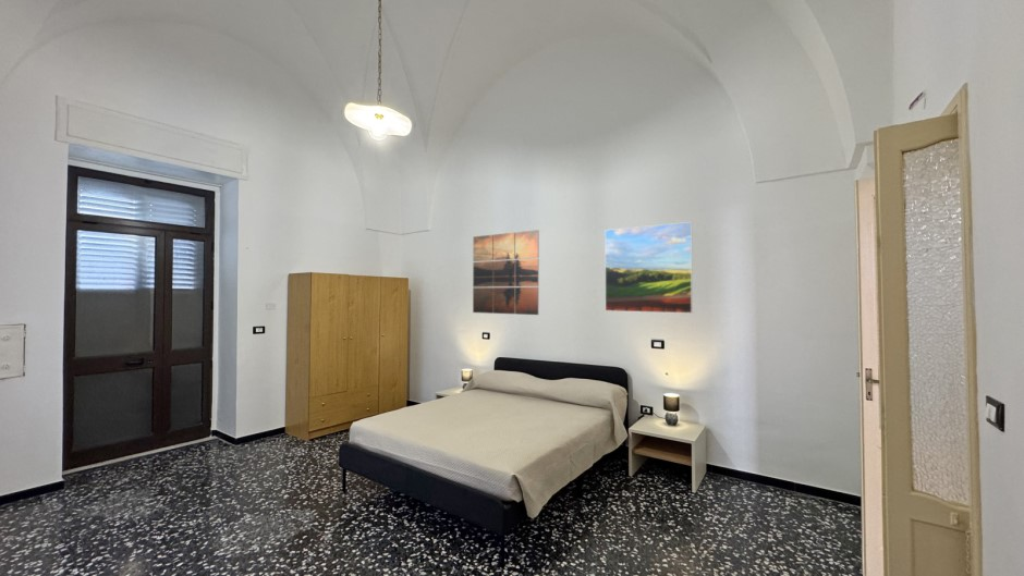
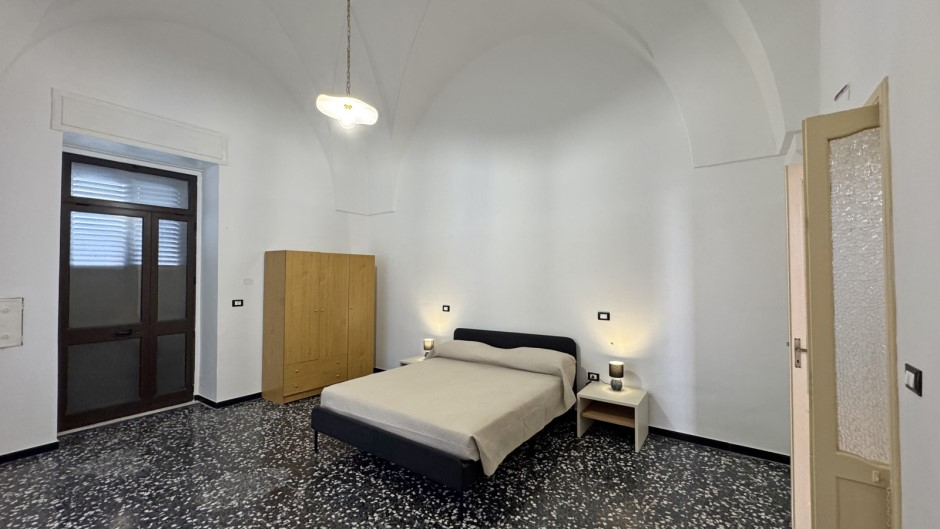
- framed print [604,221,694,315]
- wall art [472,229,539,316]
